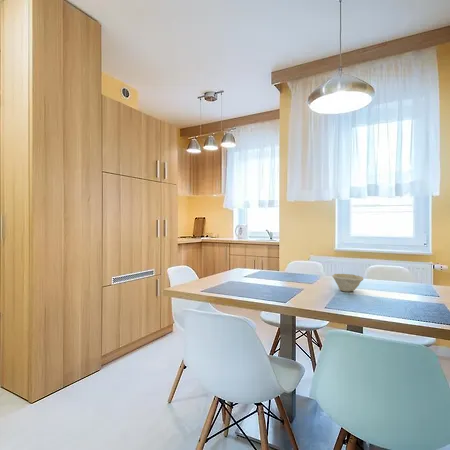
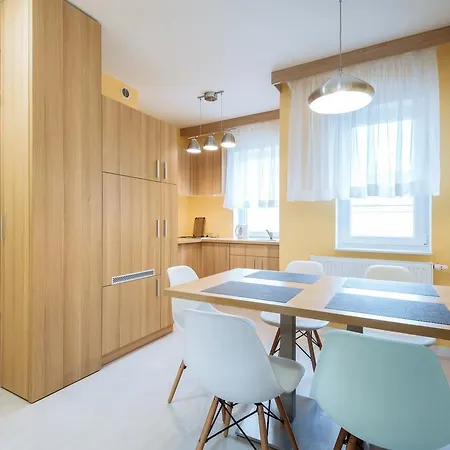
- bowl [331,273,365,293]
